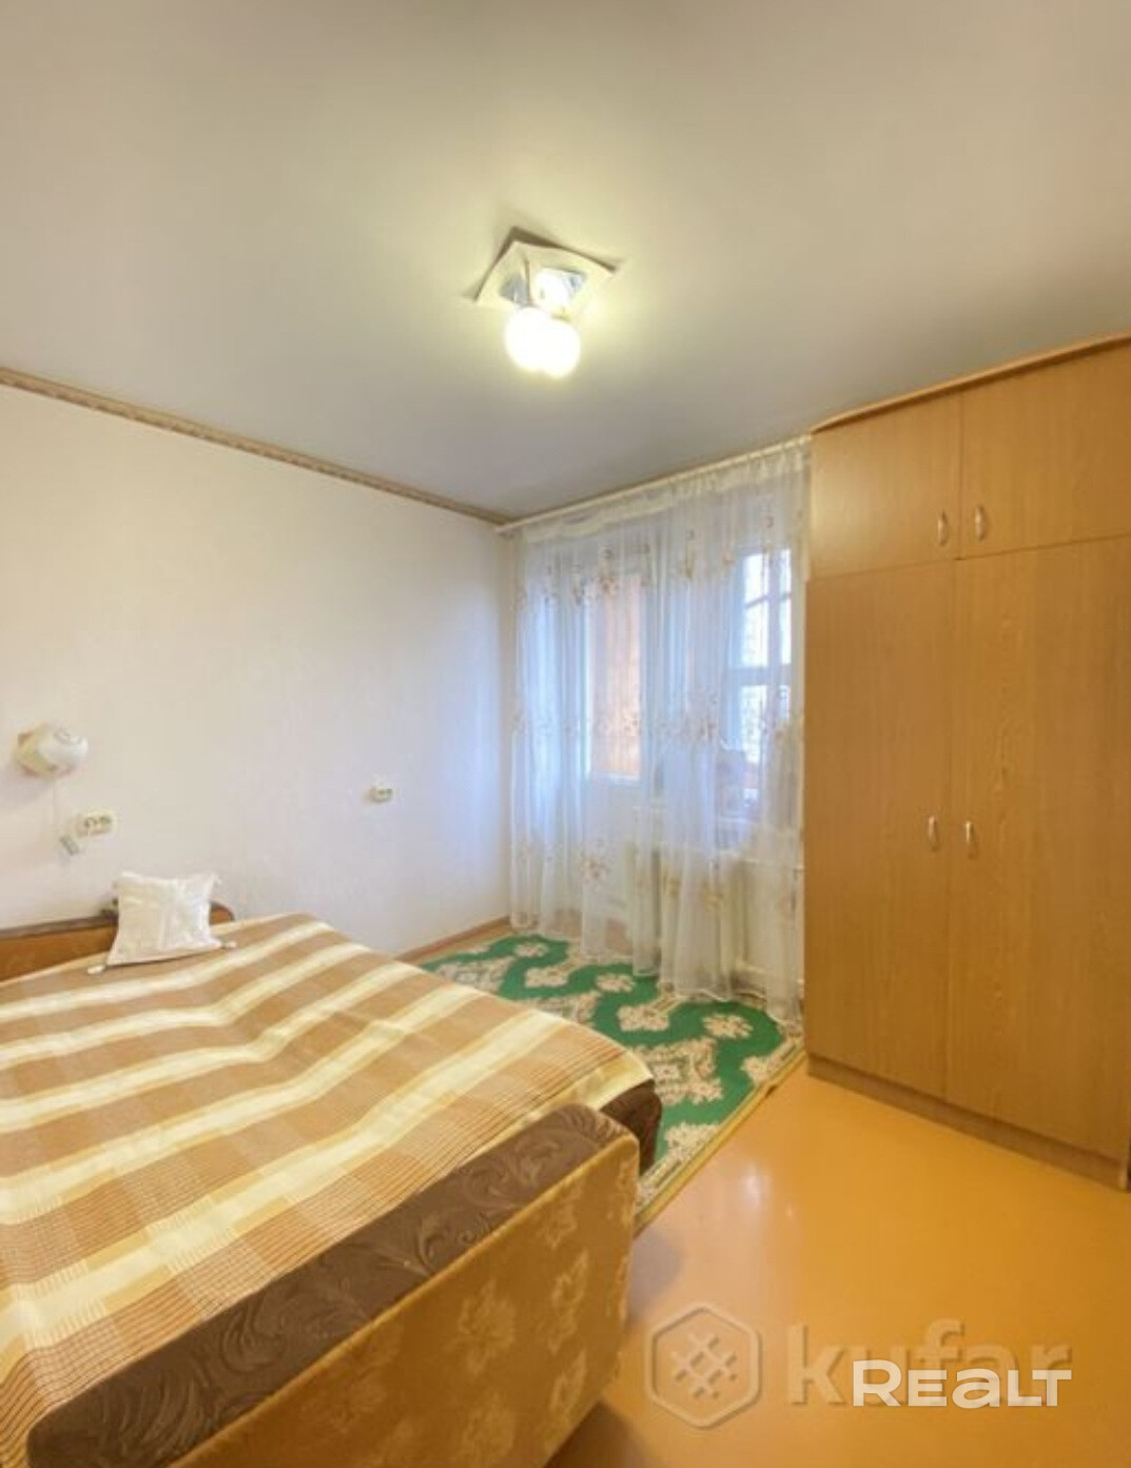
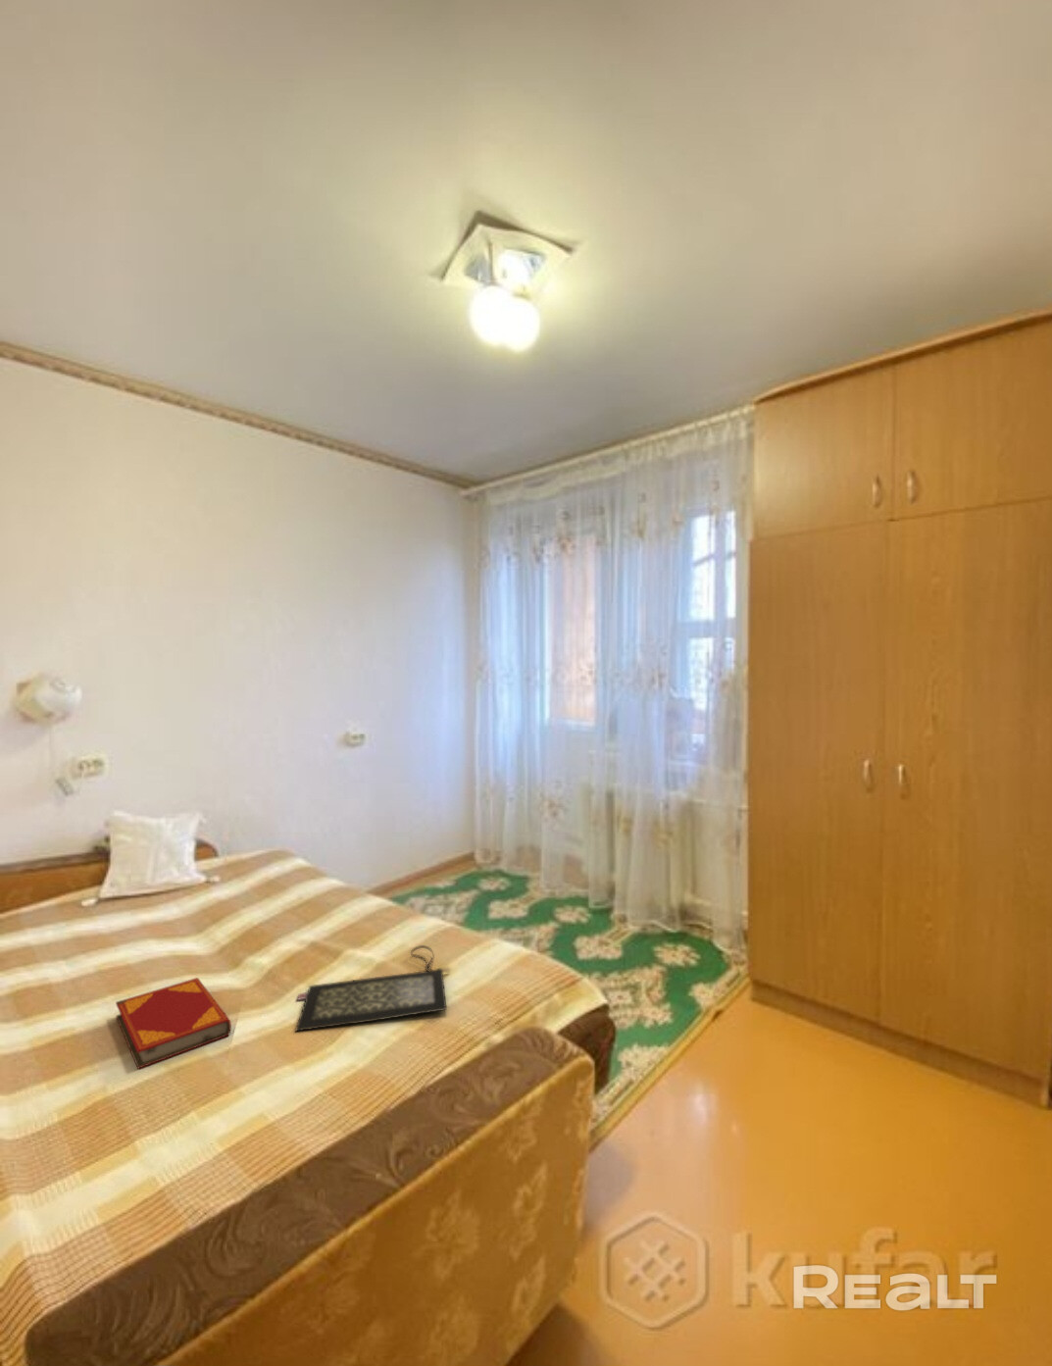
+ hardback book [115,977,232,1070]
+ clutch bag [294,944,452,1032]
